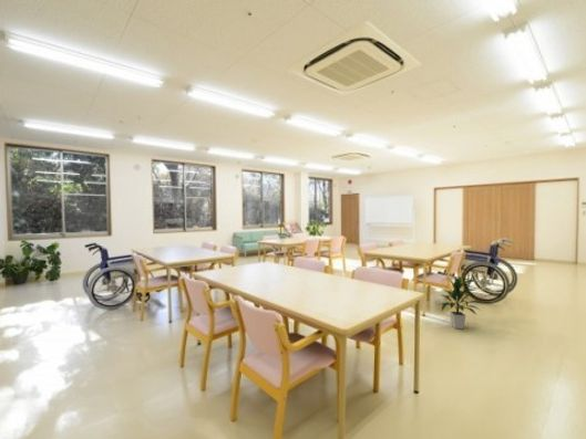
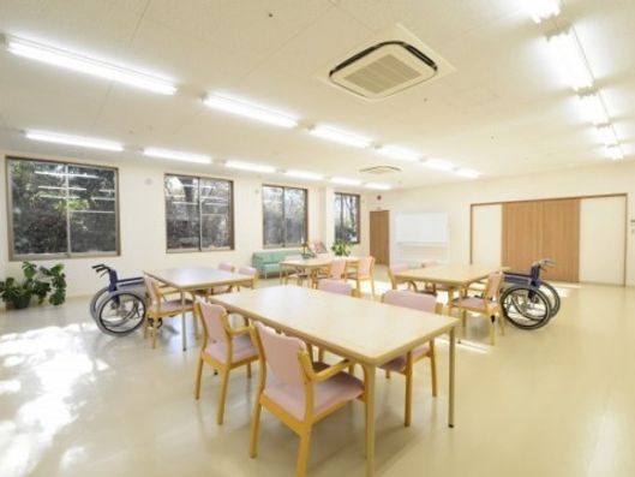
- indoor plant [438,274,484,330]
